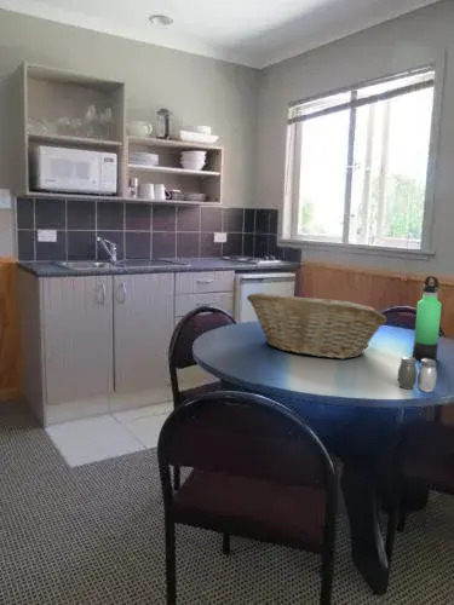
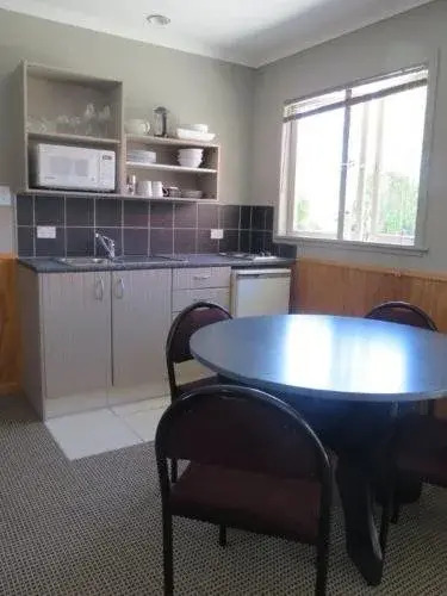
- thermos bottle [412,275,443,362]
- salt and pepper shaker [397,356,438,393]
- fruit basket [246,292,389,361]
